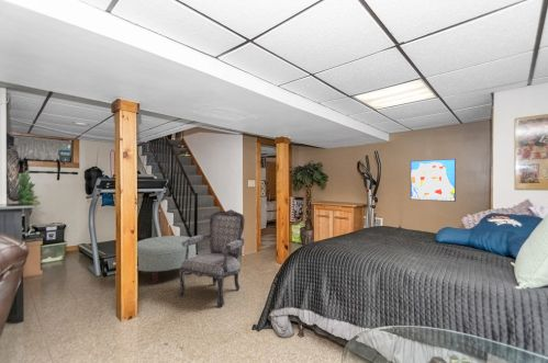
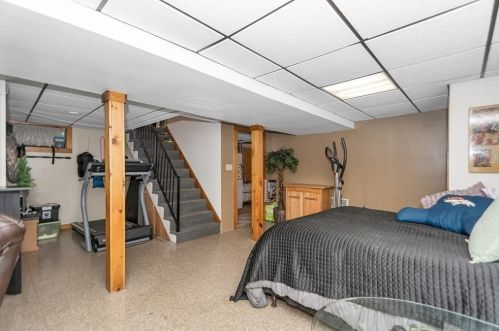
- ottoman [136,235,198,285]
- armchair [177,208,246,308]
- wall art [410,158,457,203]
